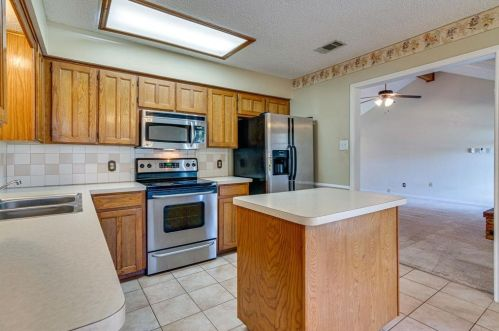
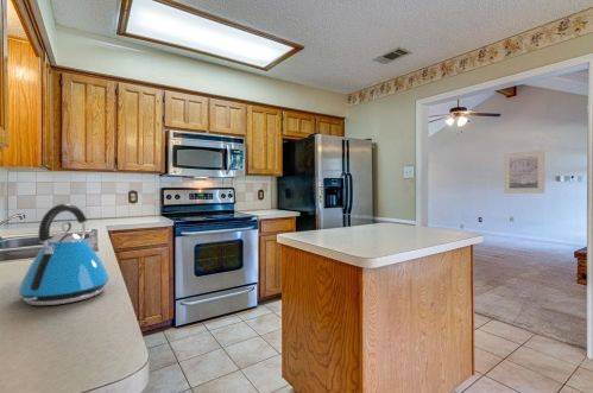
+ kettle [17,203,111,306]
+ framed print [503,148,545,195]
